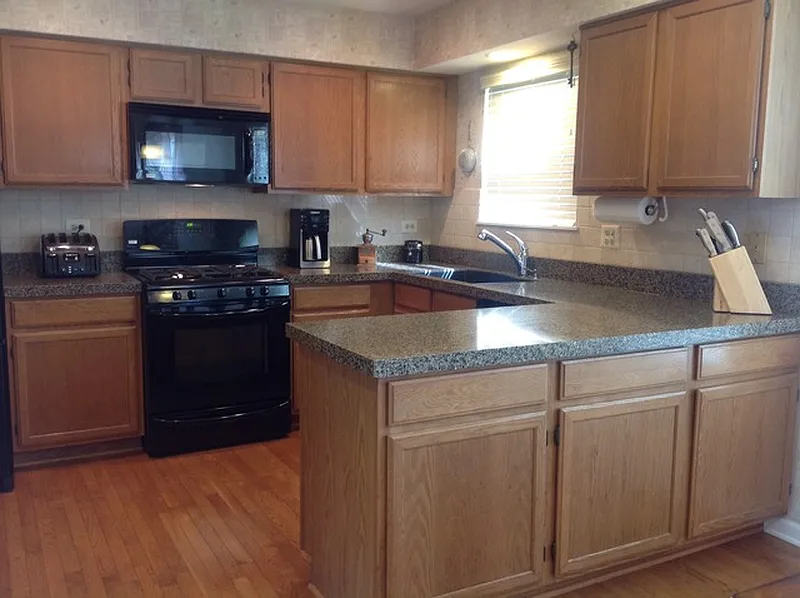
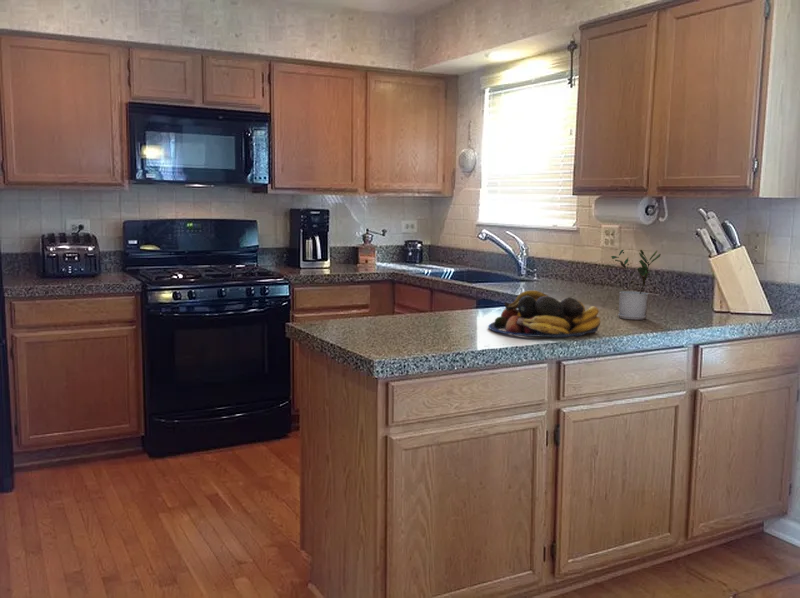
+ potted plant [610,249,662,321]
+ fruit bowl [487,289,601,338]
